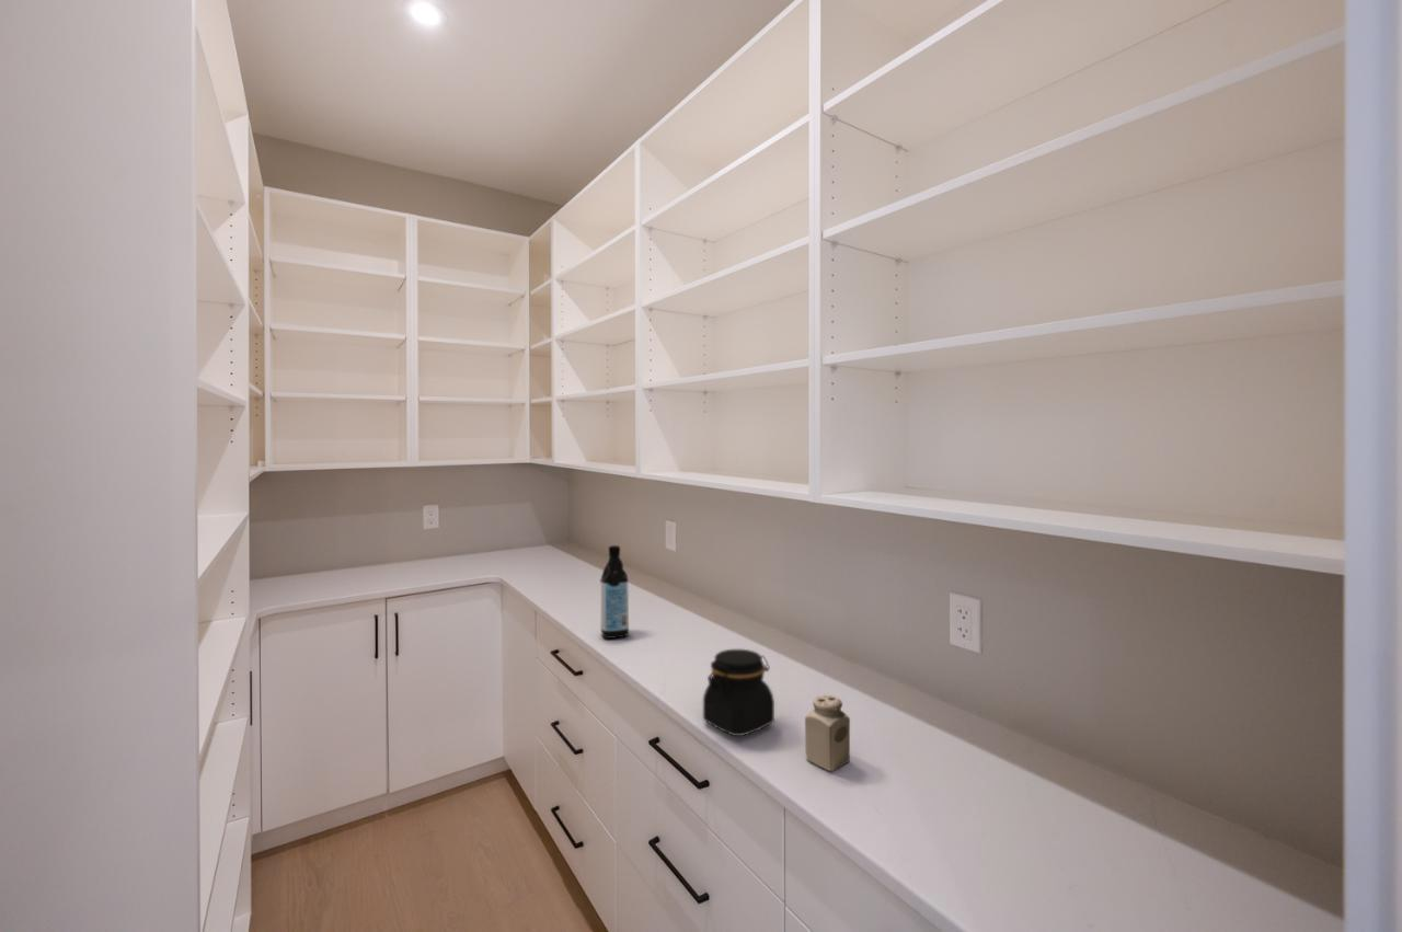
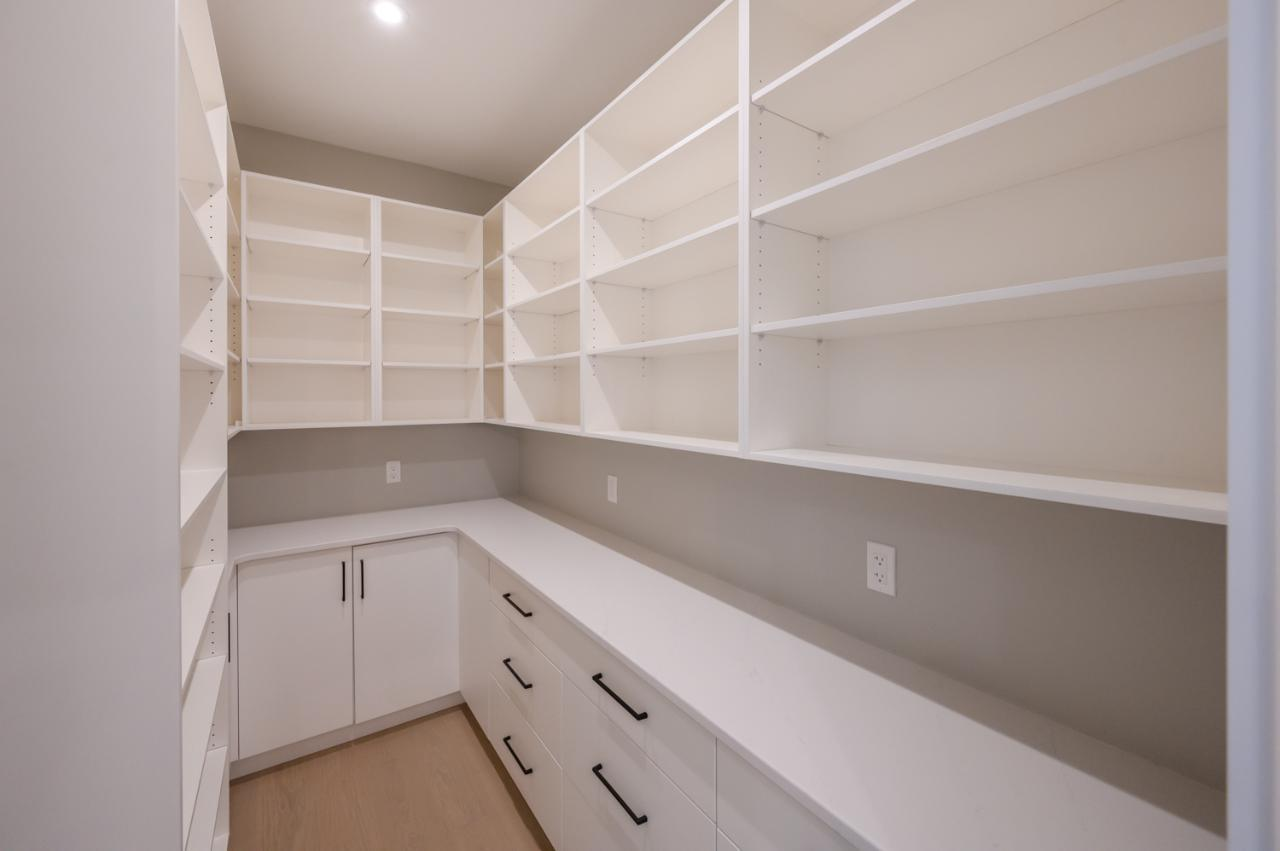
- salt shaker [804,694,851,772]
- jar [702,648,775,737]
- water bottle [599,544,630,640]
